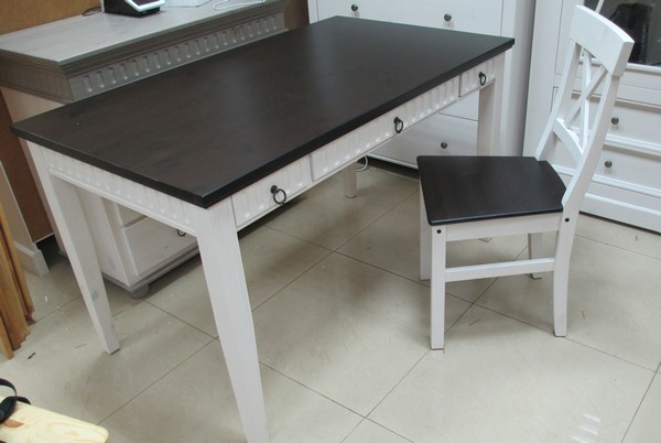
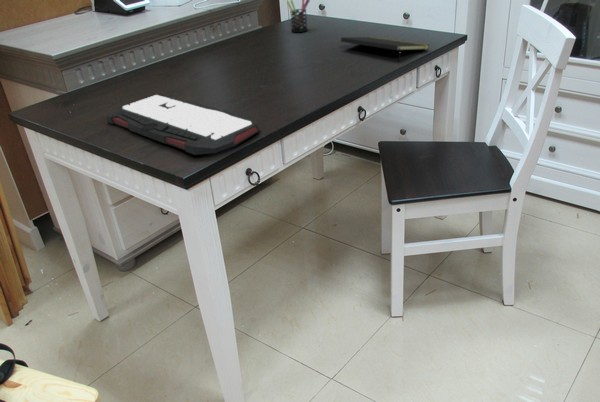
+ pen holder [286,0,311,33]
+ keyboard [105,94,261,156]
+ notepad [340,36,429,62]
